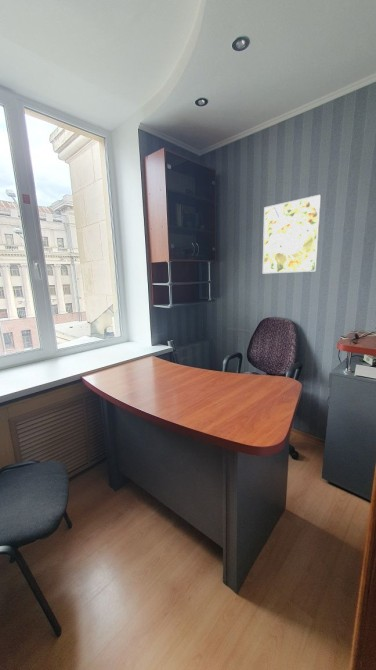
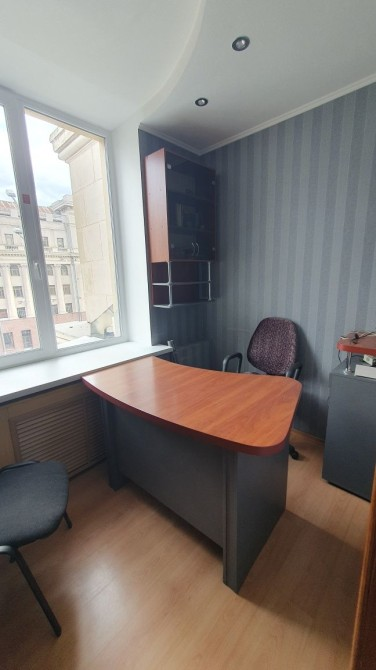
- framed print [262,194,322,274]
